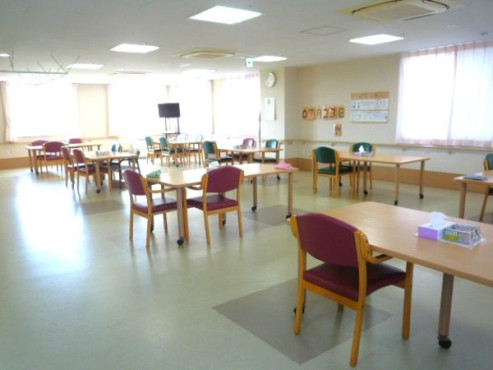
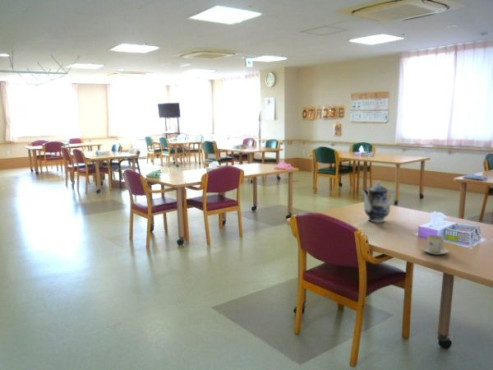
+ teacup [420,234,450,256]
+ teapot [360,180,396,224]
